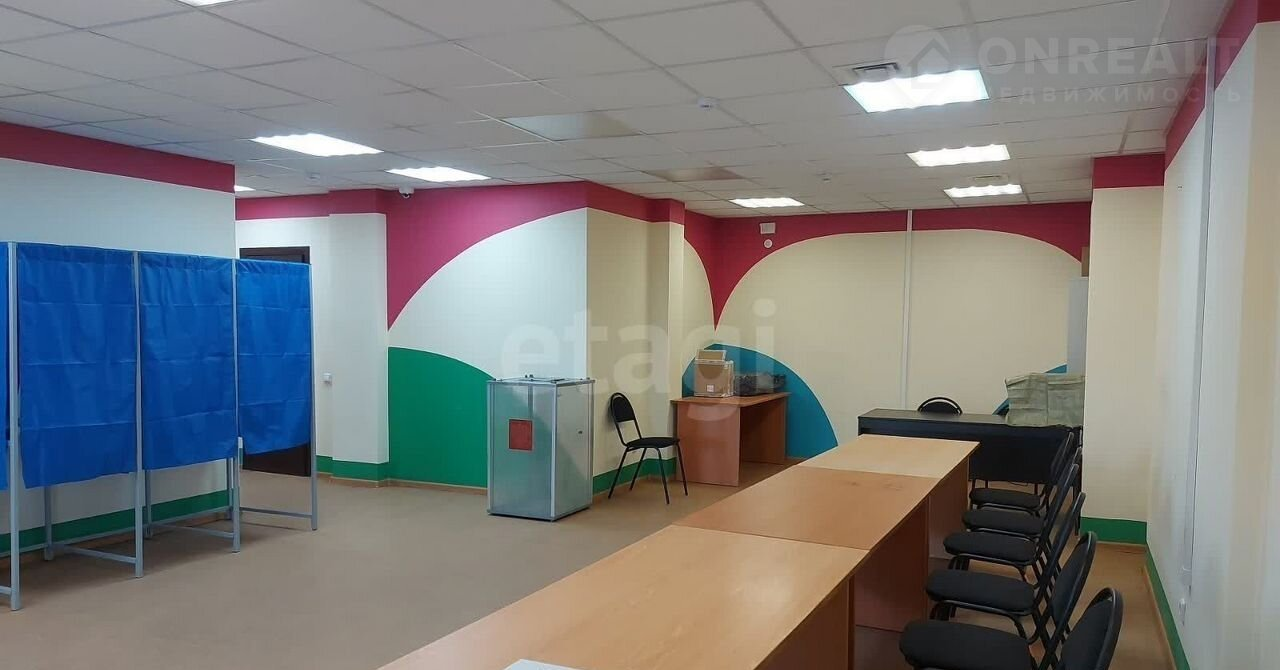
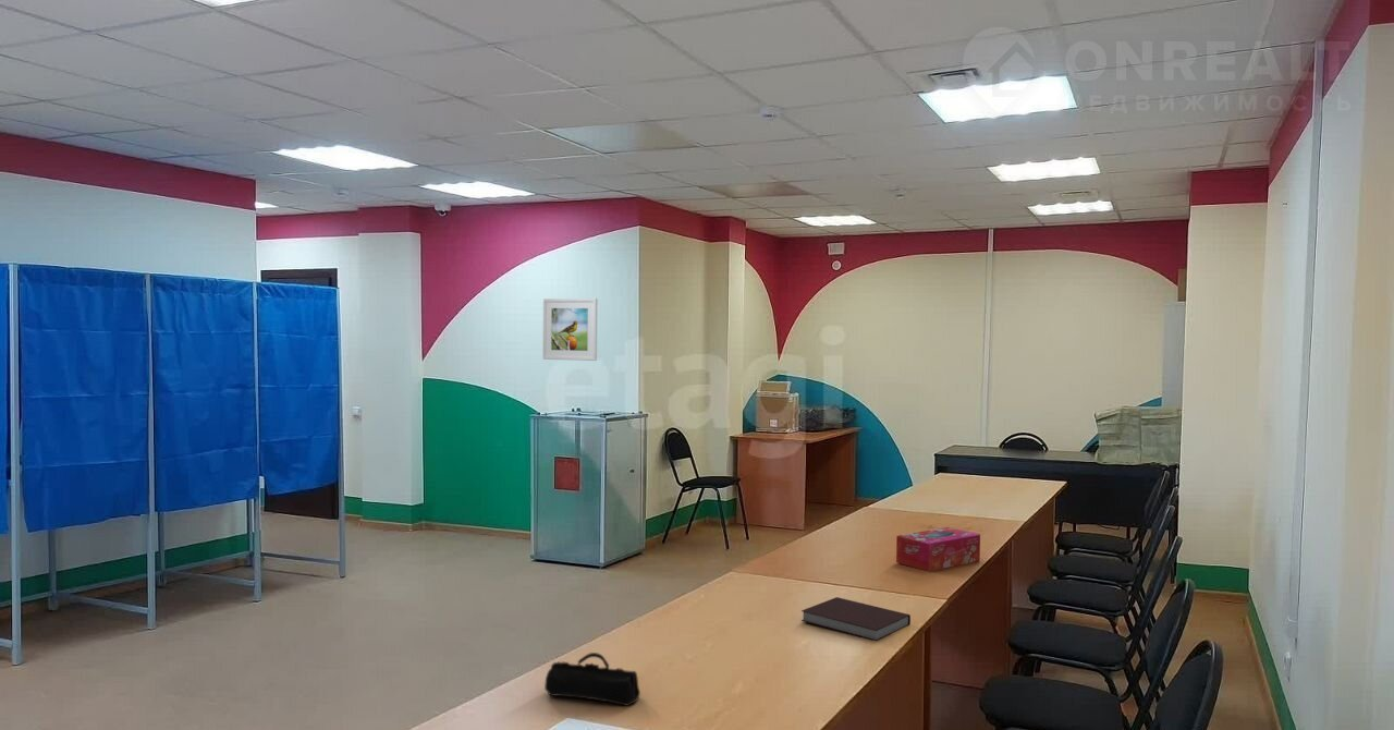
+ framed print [542,297,599,362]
+ tissue box [895,526,981,572]
+ notebook [800,596,912,642]
+ pencil case [543,652,641,707]
